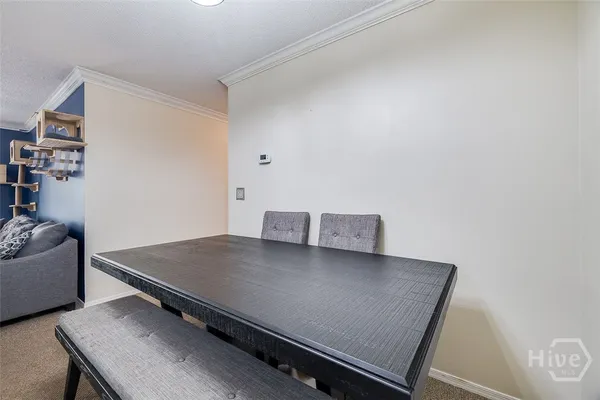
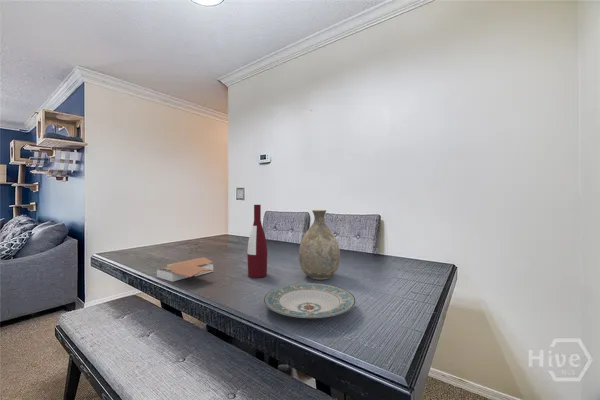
+ alcohol [246,204,268,279]
+ book [156,256,215,283]
+ plate [263,282,357,319]
+ vase [298,209,341,281]
